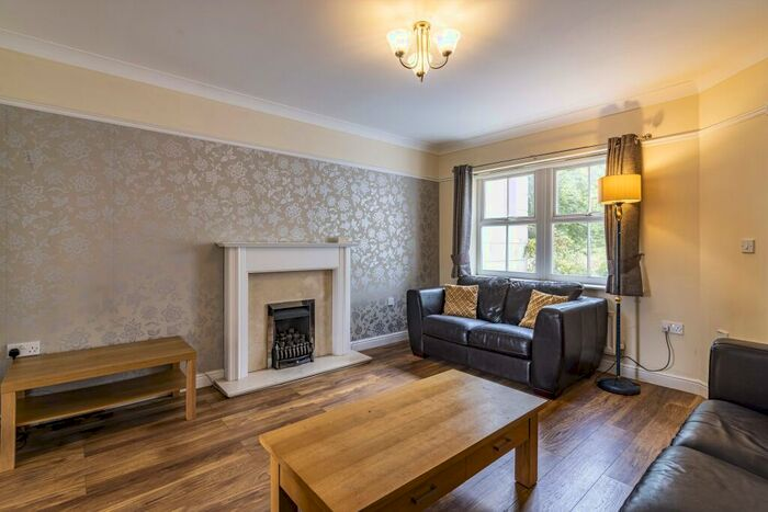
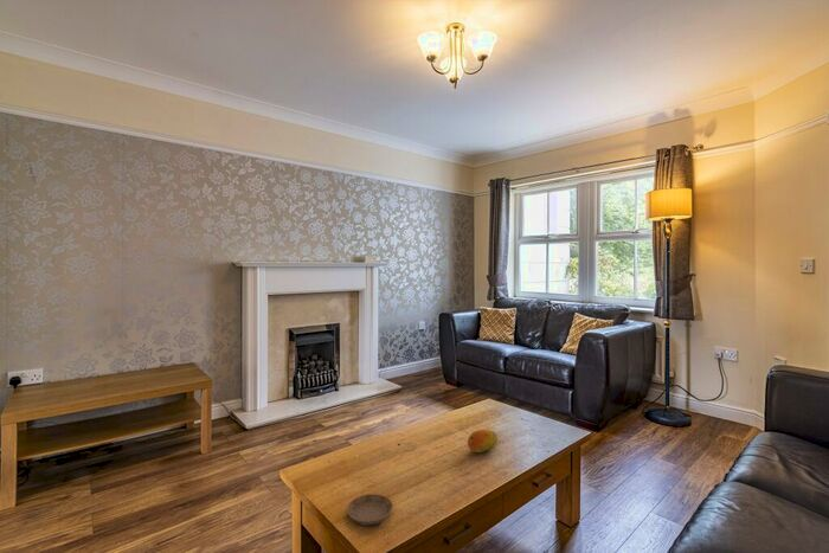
+ saucer [346,493,394,526]
+ fruit [467,427,499,454]
